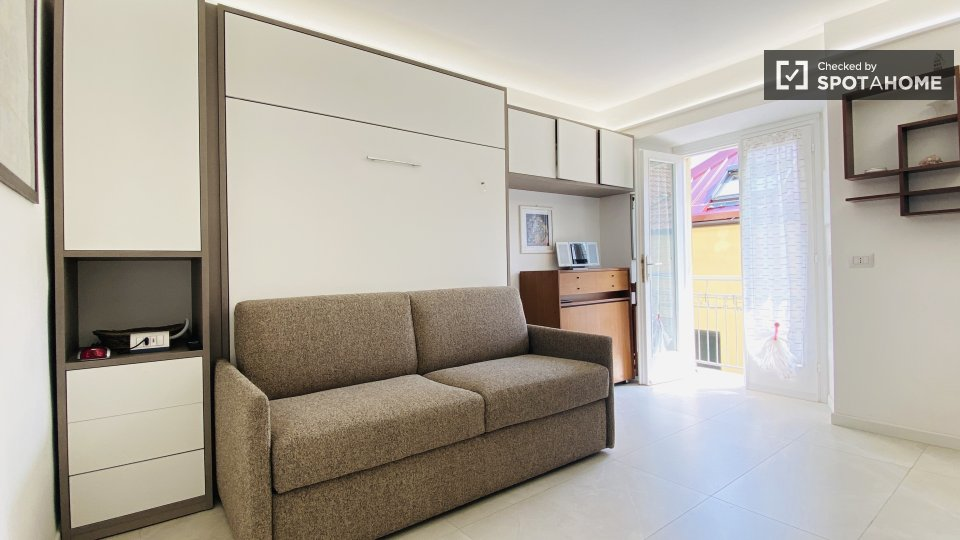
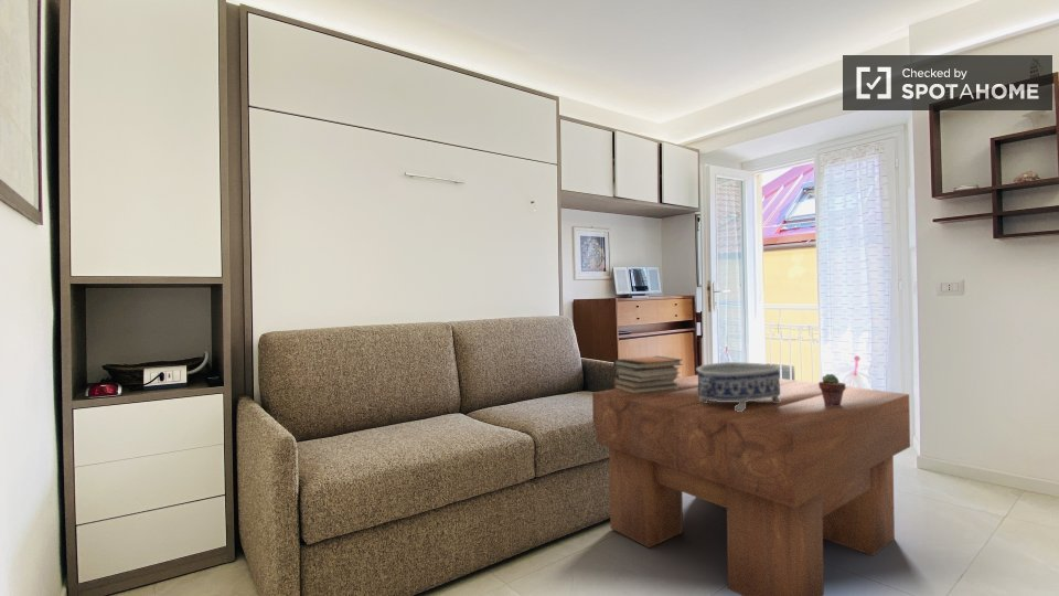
+ decorative bowl [695,361,782,412]
+ coffee table [591,374,911,596]
+ book stack [612,355,684,394]
+ potted succulent [817,373,846,406]
